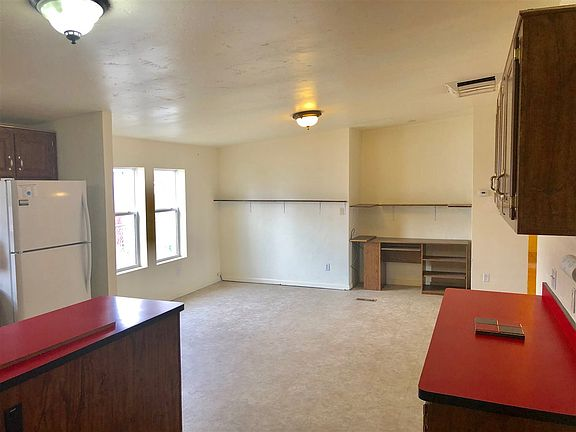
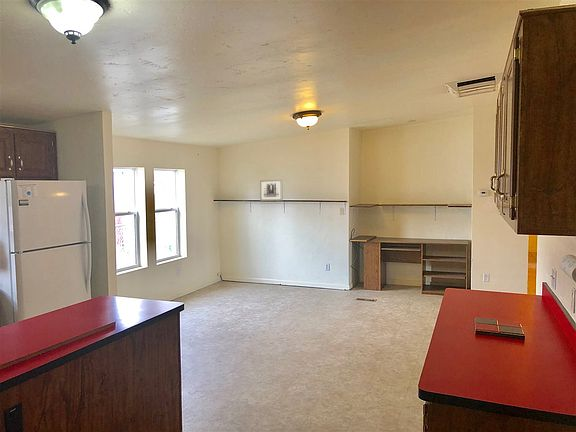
+ wall art [259,179,284,202]
